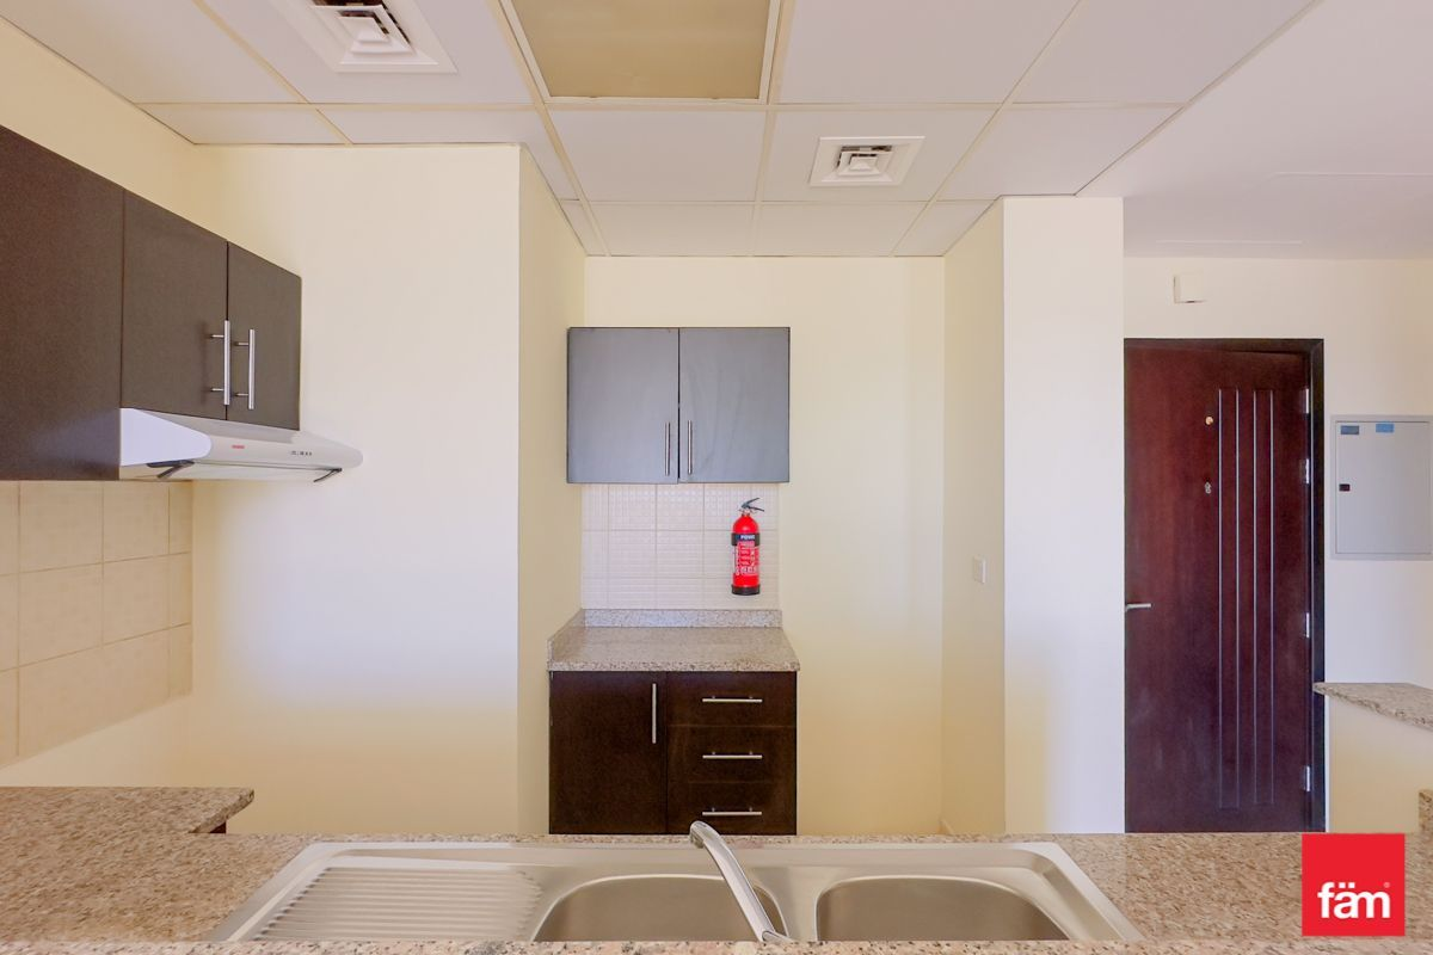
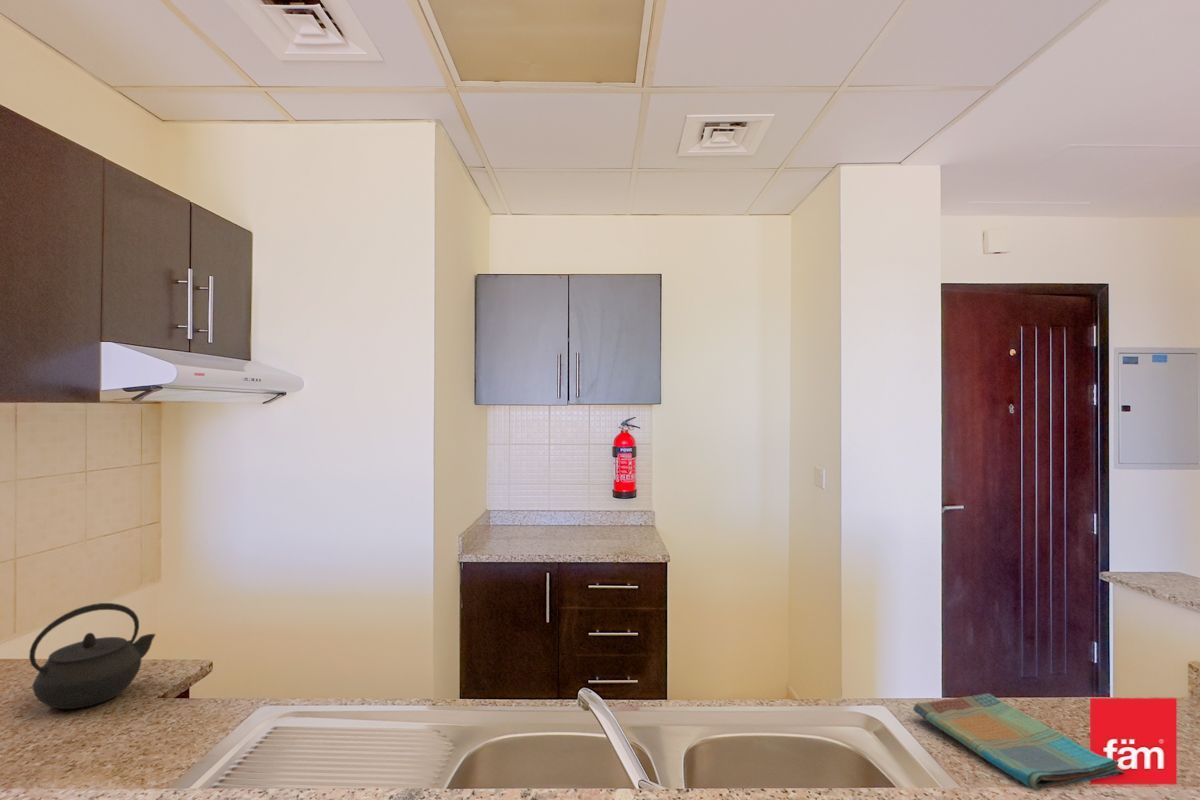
+ dish towel [912,692,1124,792]
+ kettle [28,602,157,710]
